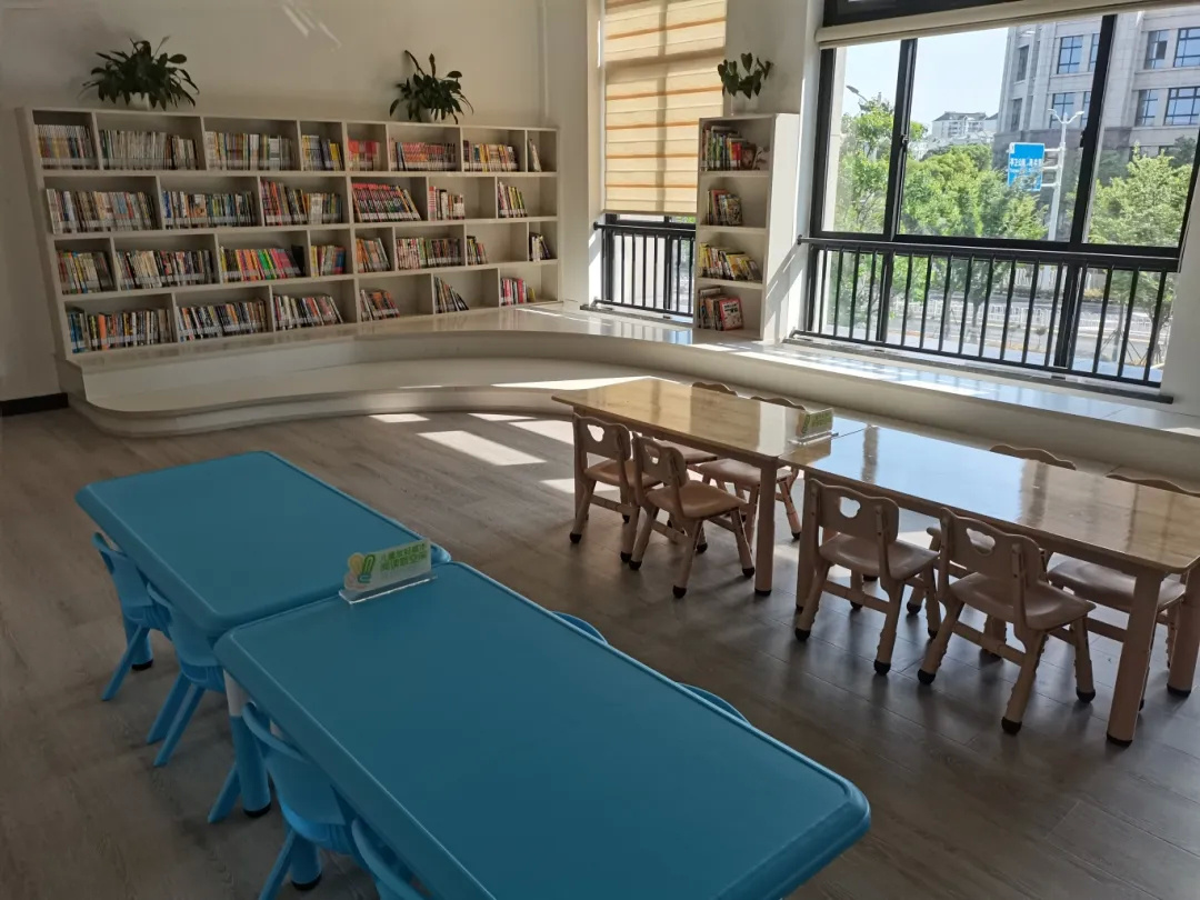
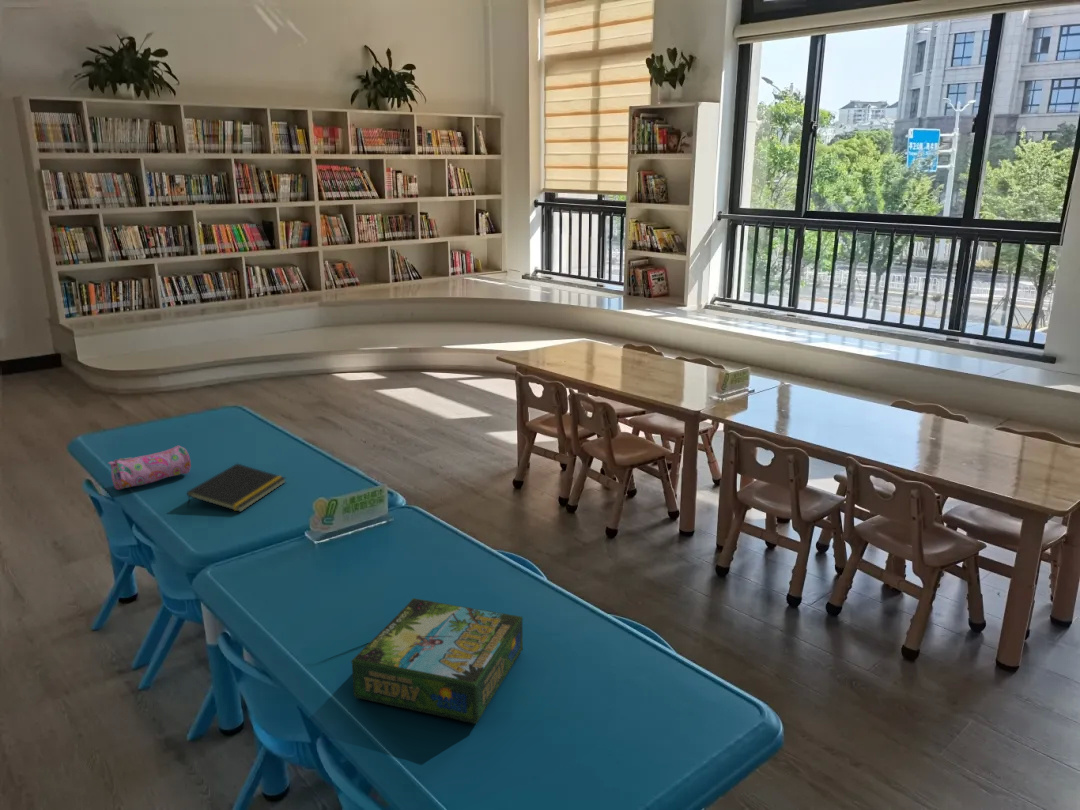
+ notepad [186,463,287,513]
+ pencil case [107,445,192,491]
+ board game [350,597,524,725]
